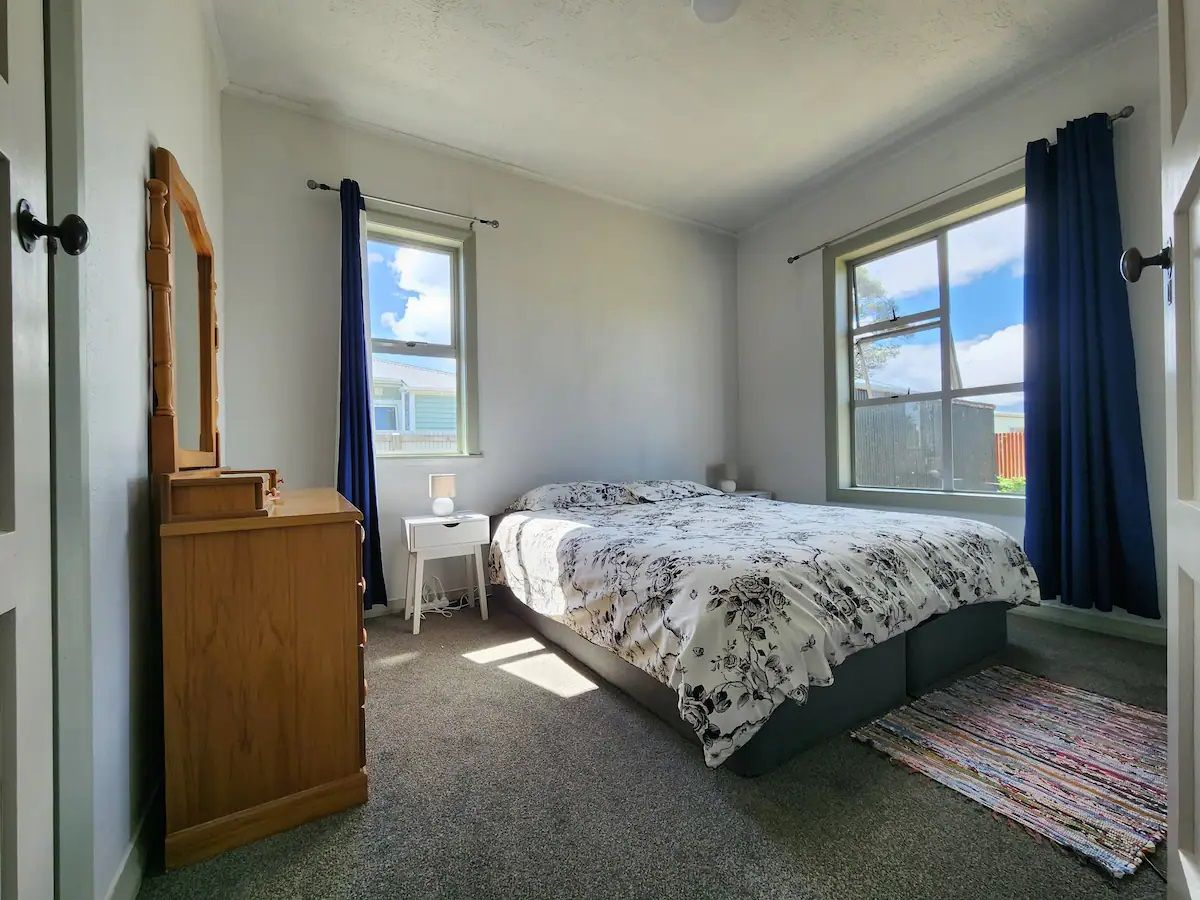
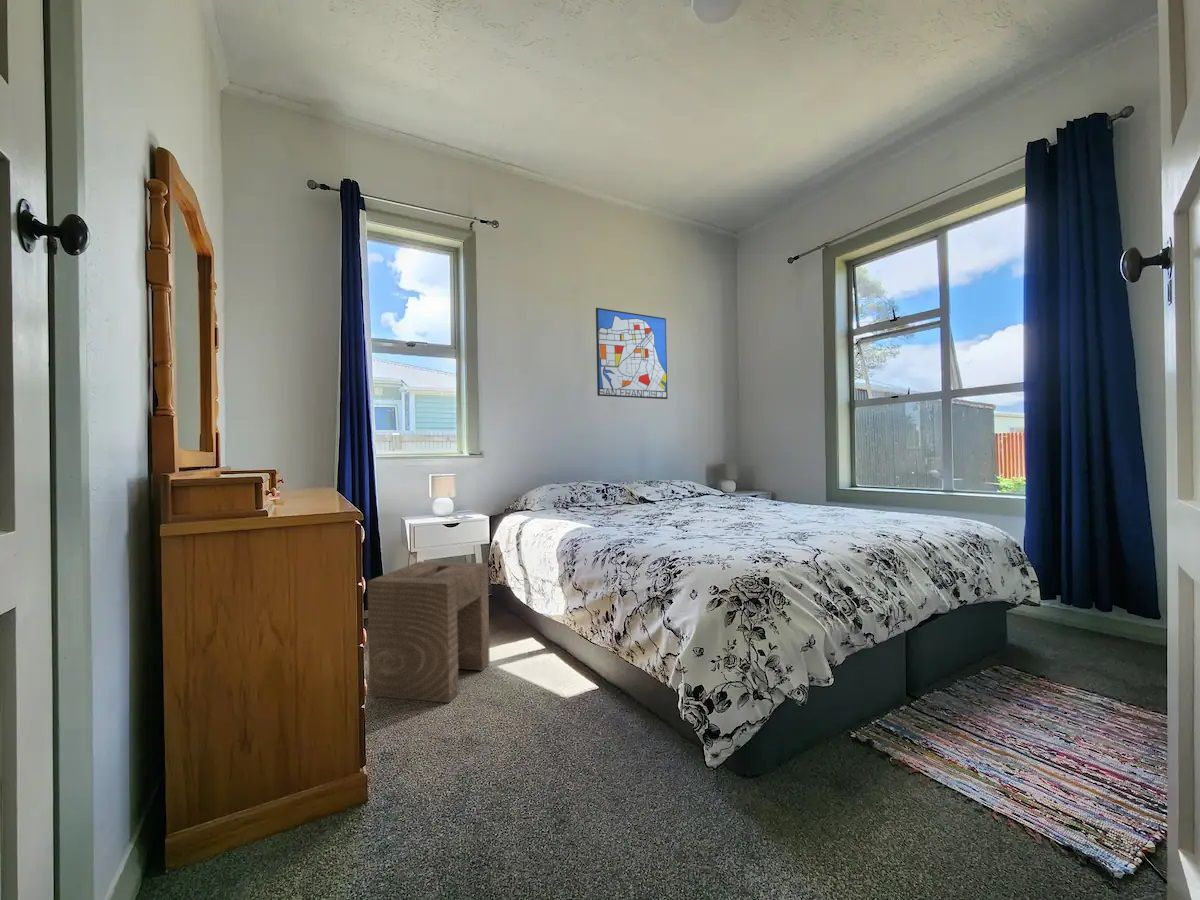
+ wall art [595,307,669,400]
+ stool [367,560,491,704]
